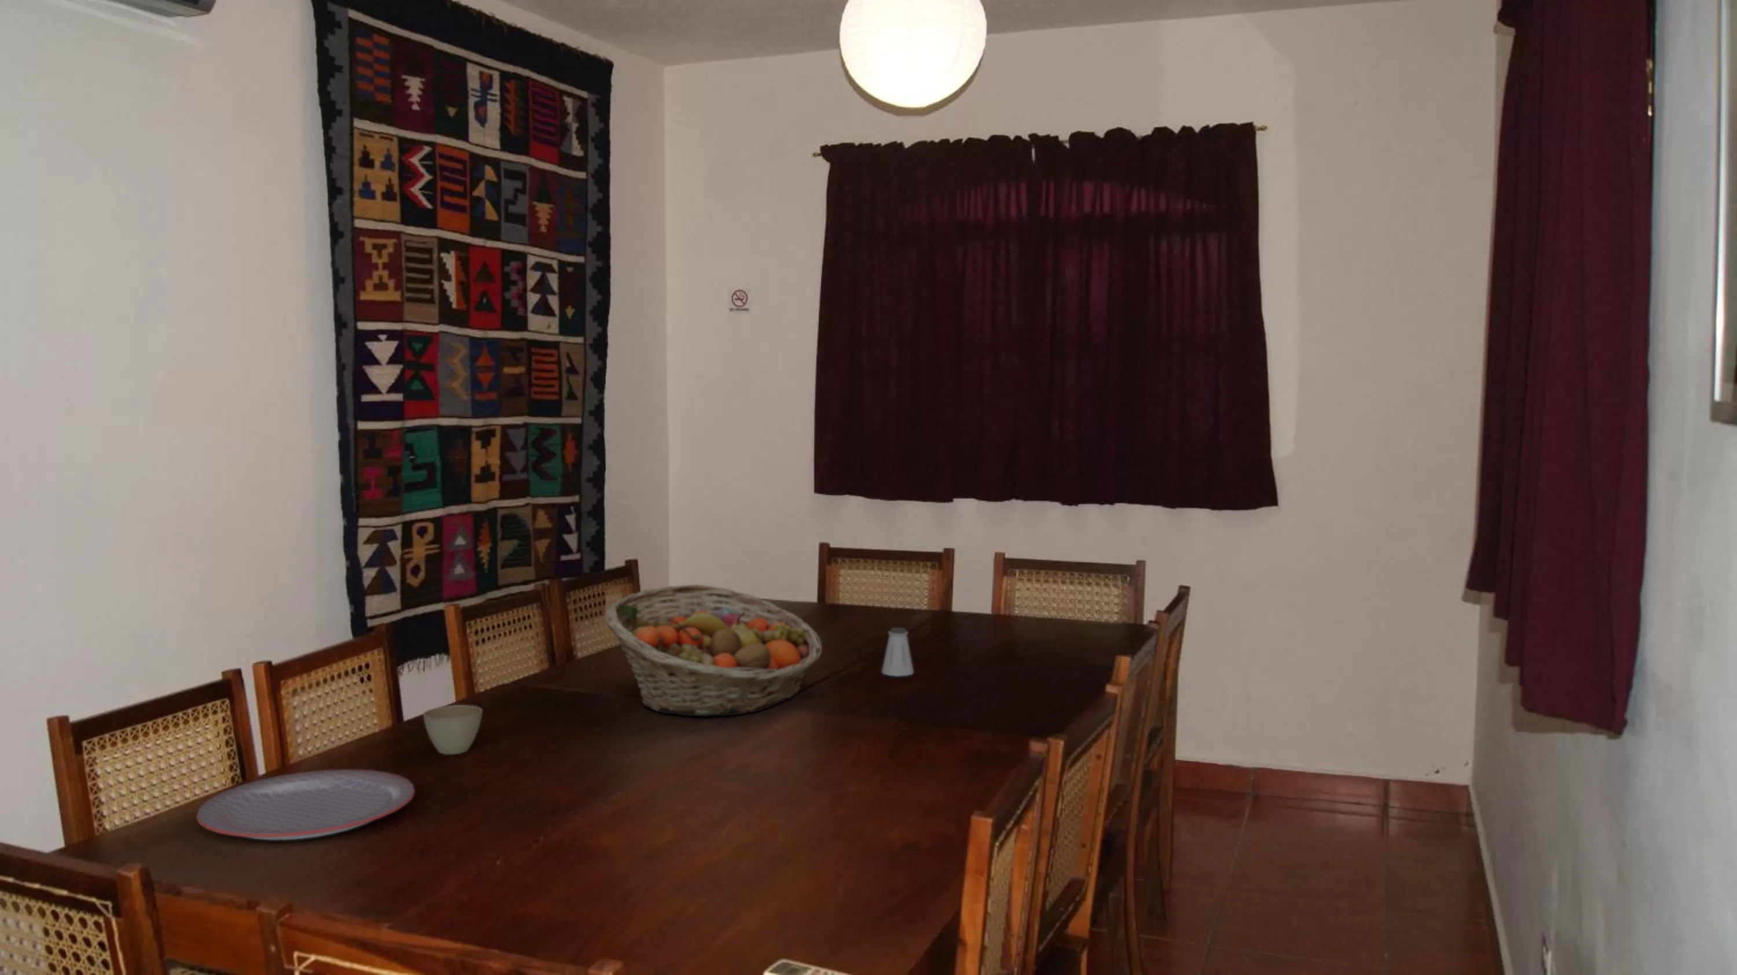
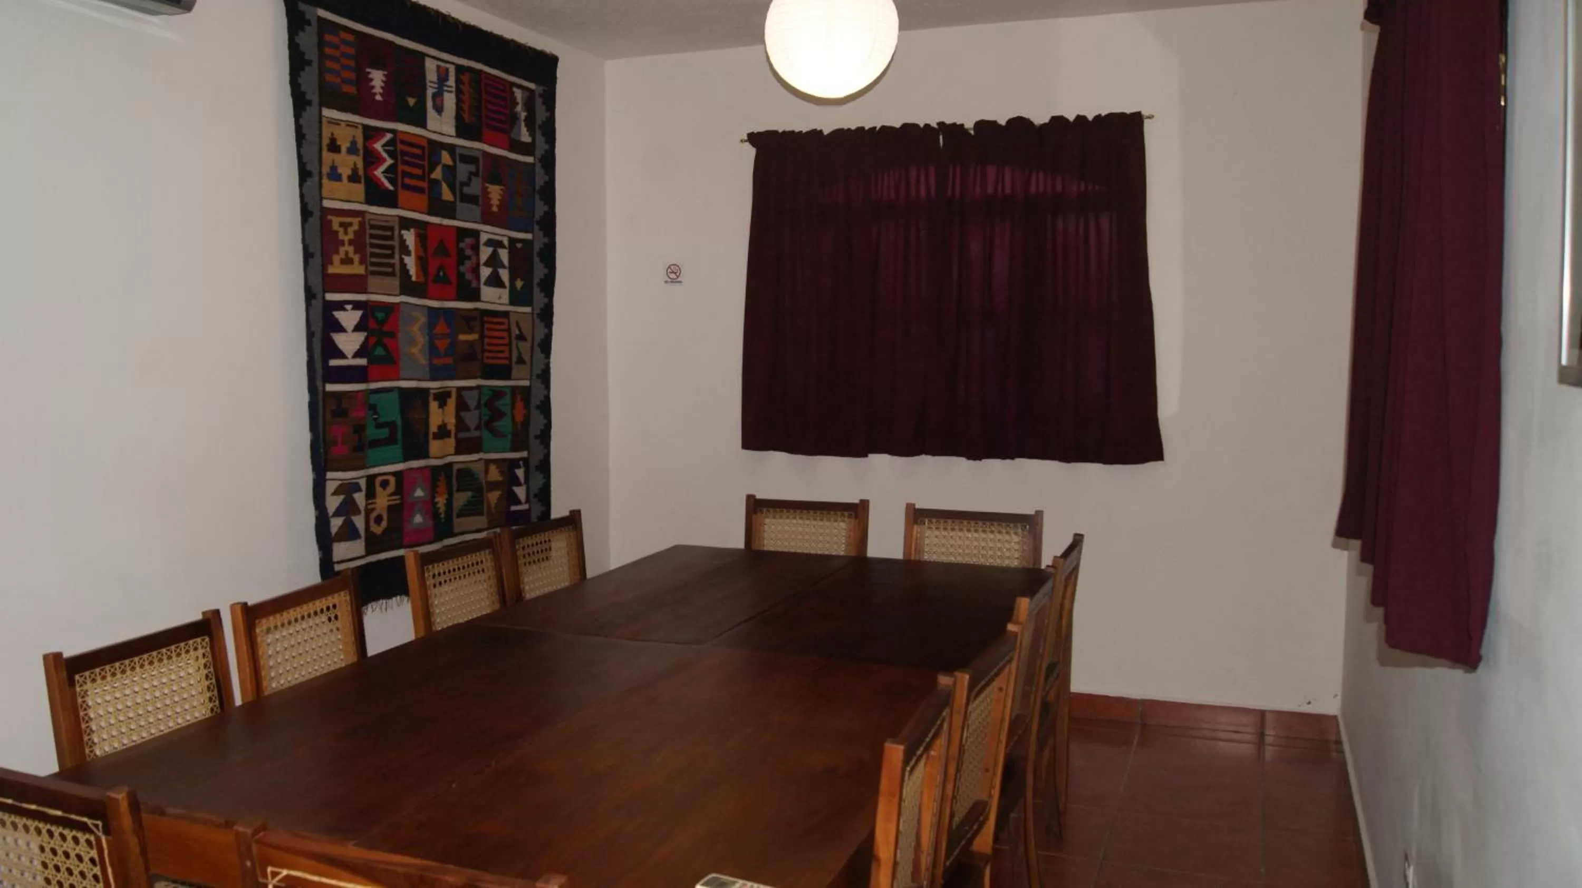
- plate [196,769,415,840]
- saltshaker [882,627,914,677]
- fruit basket [605,584,823,718]
- flower pot [422,704,483,756]
